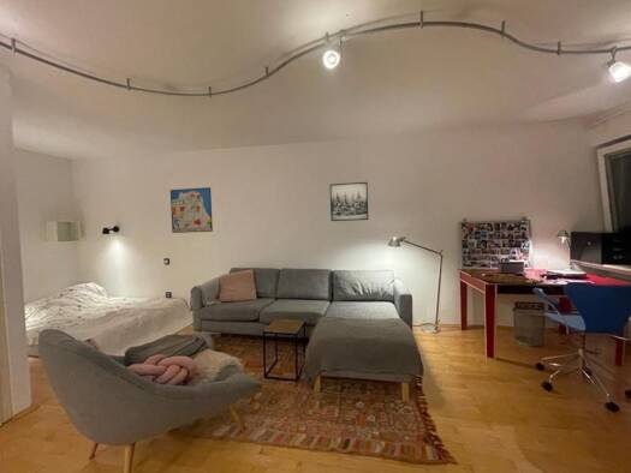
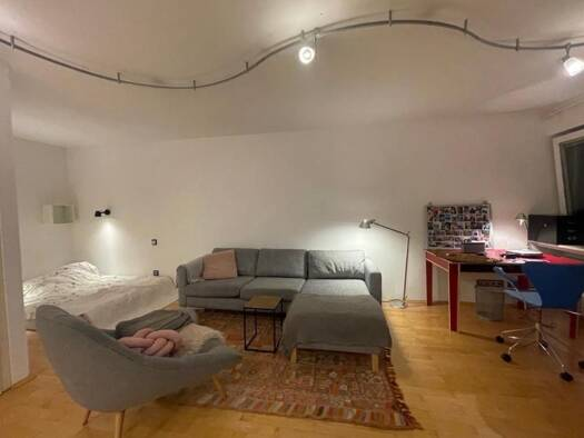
- wall art [169,186,214,234]
- wall art [329,181,369,222]
